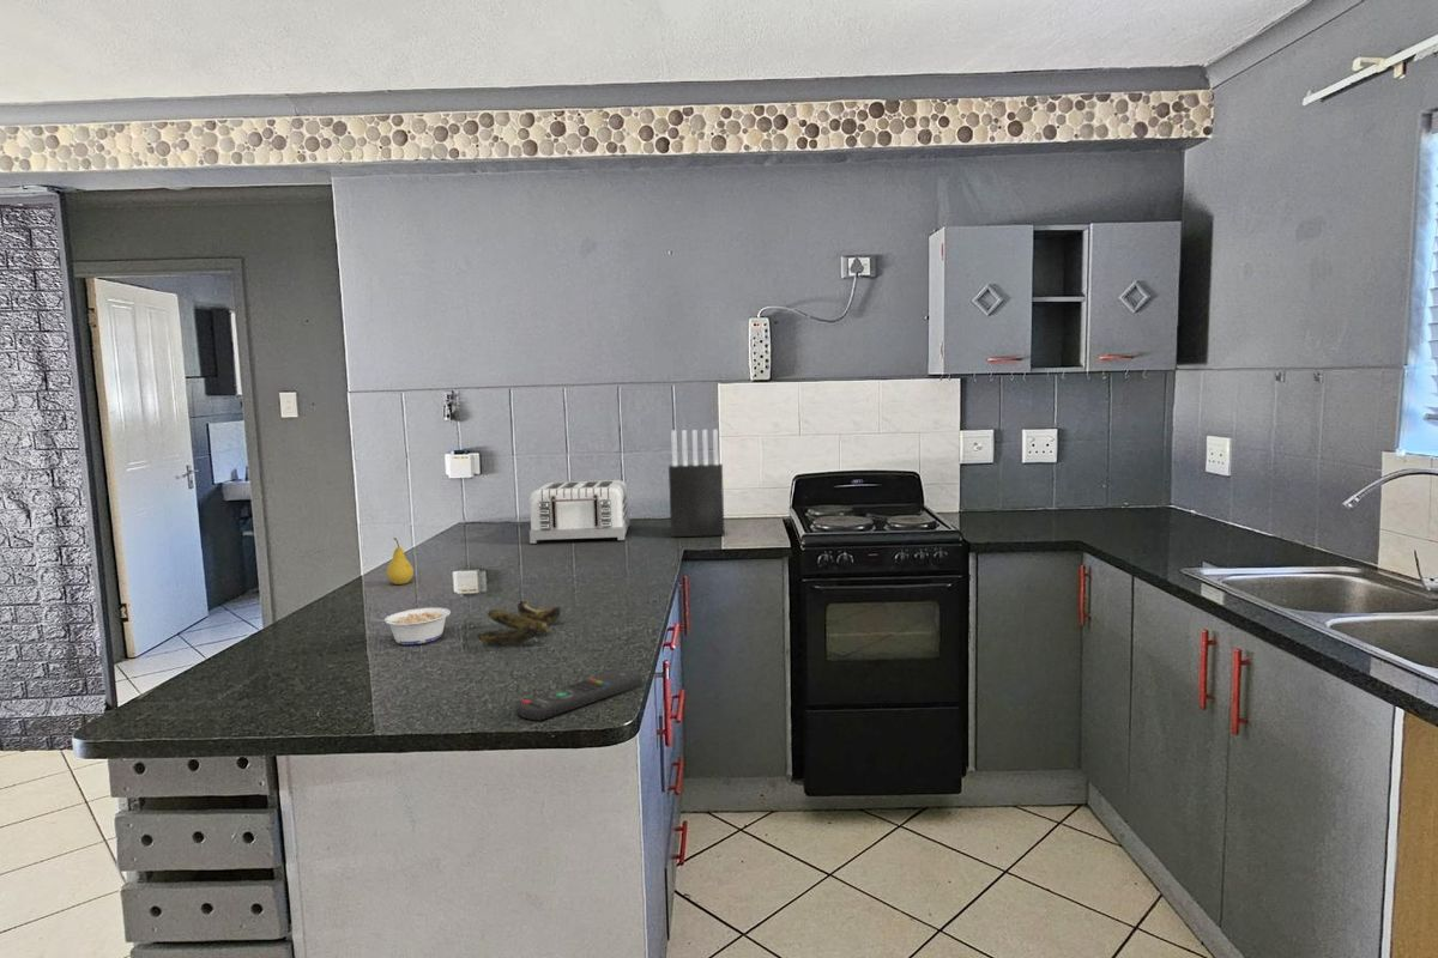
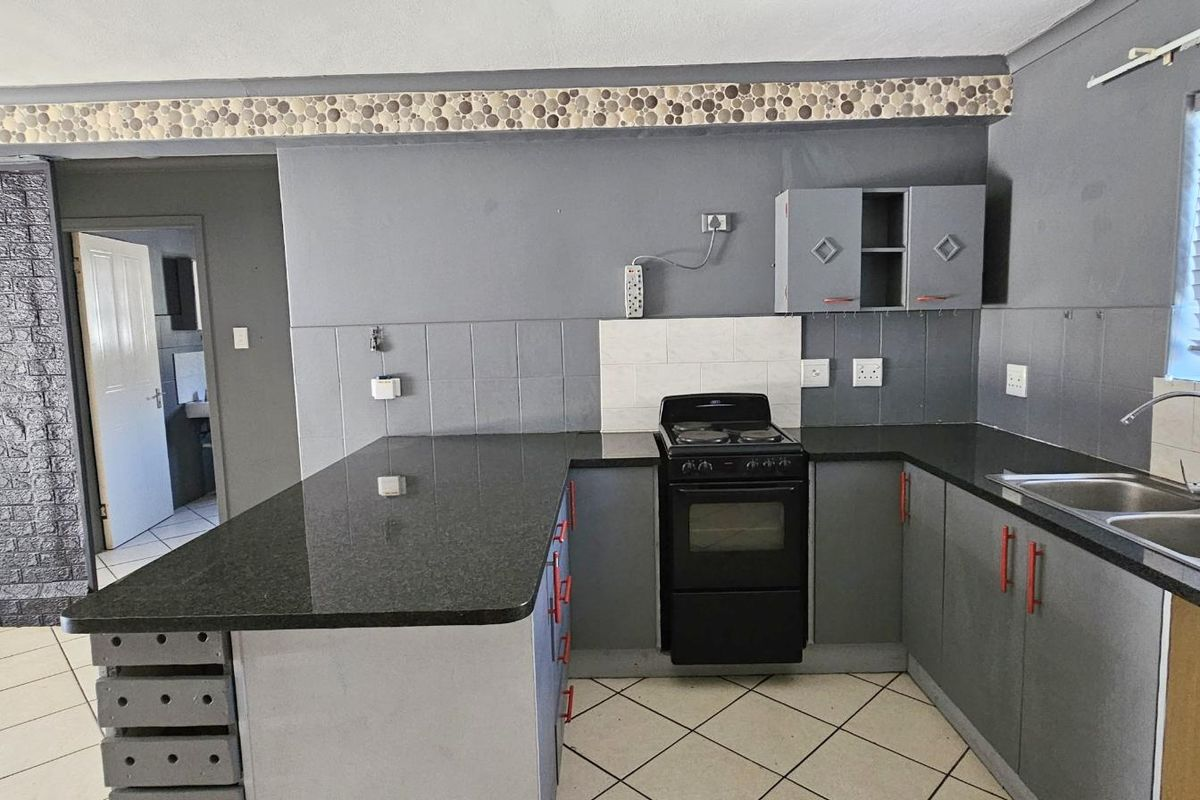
- remote control [514,668,644,721]
- banana [477,600,562,645]
- toaster [528,479,632,545]
- knife block [667,429,725,538]
- legume [369,607,452,645]
- fruit [386,536,415,586]
